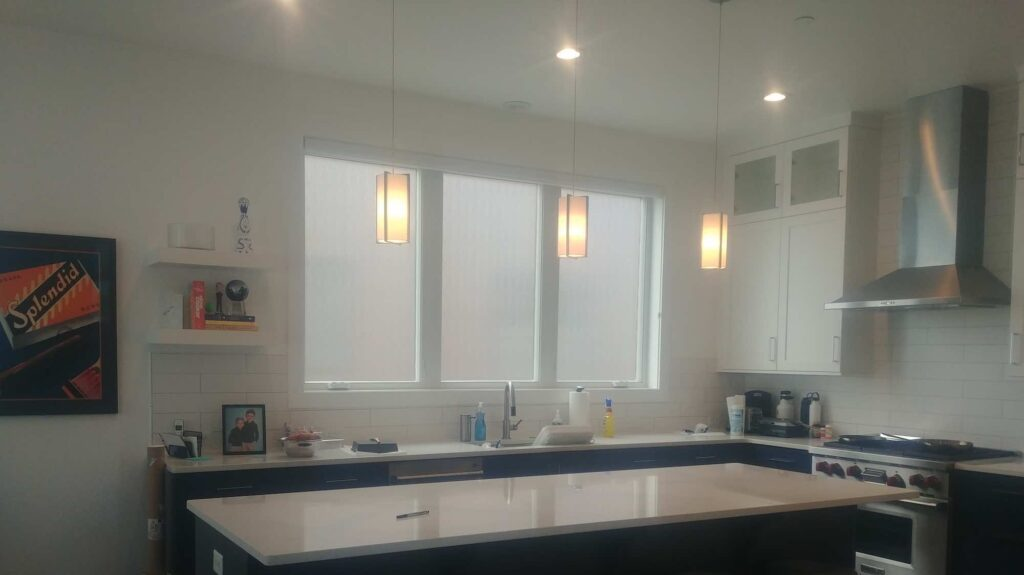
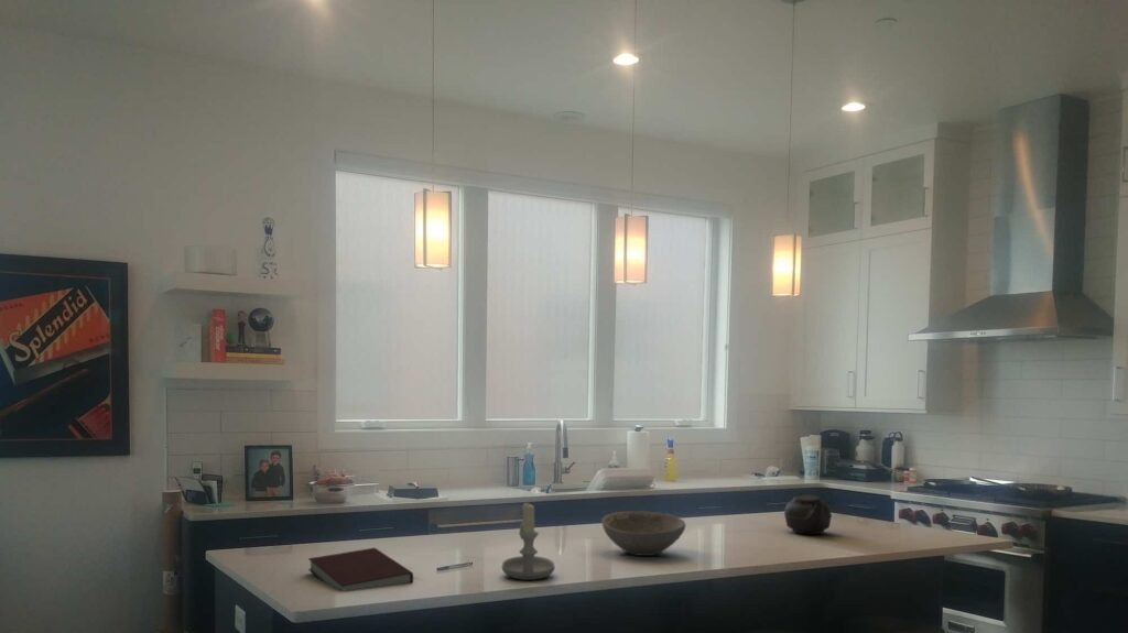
+ candle [501,500,556,581]
+ bowl [600,510,686,557]
+ notebook [307,547,414,592]
+ teapot [783,492,836,535]
